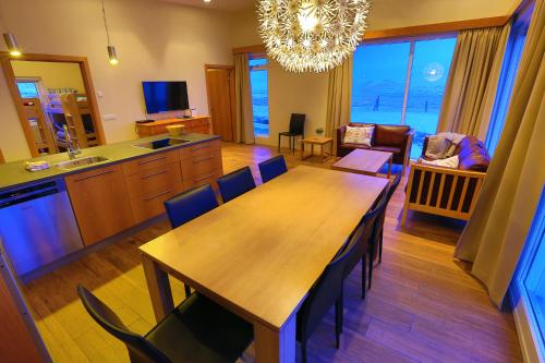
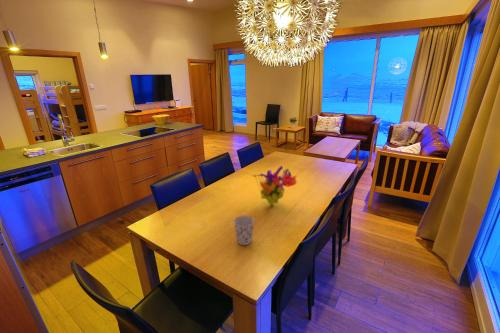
+ cup [232,214,256,246]
+ flower arrangement [250,165,298,206]
